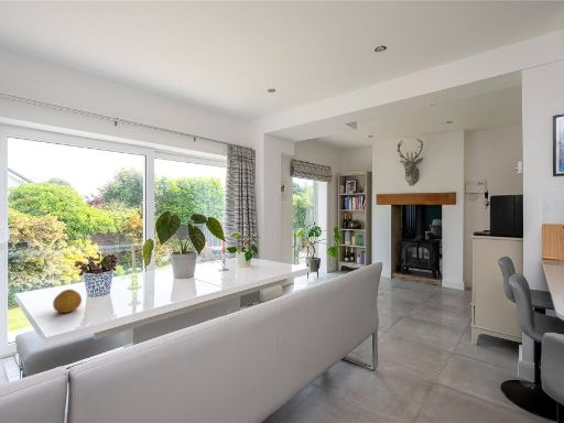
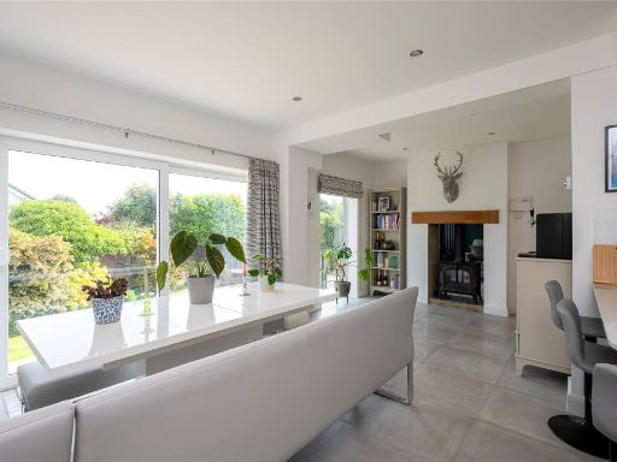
- fruit [52,289,83,314]
